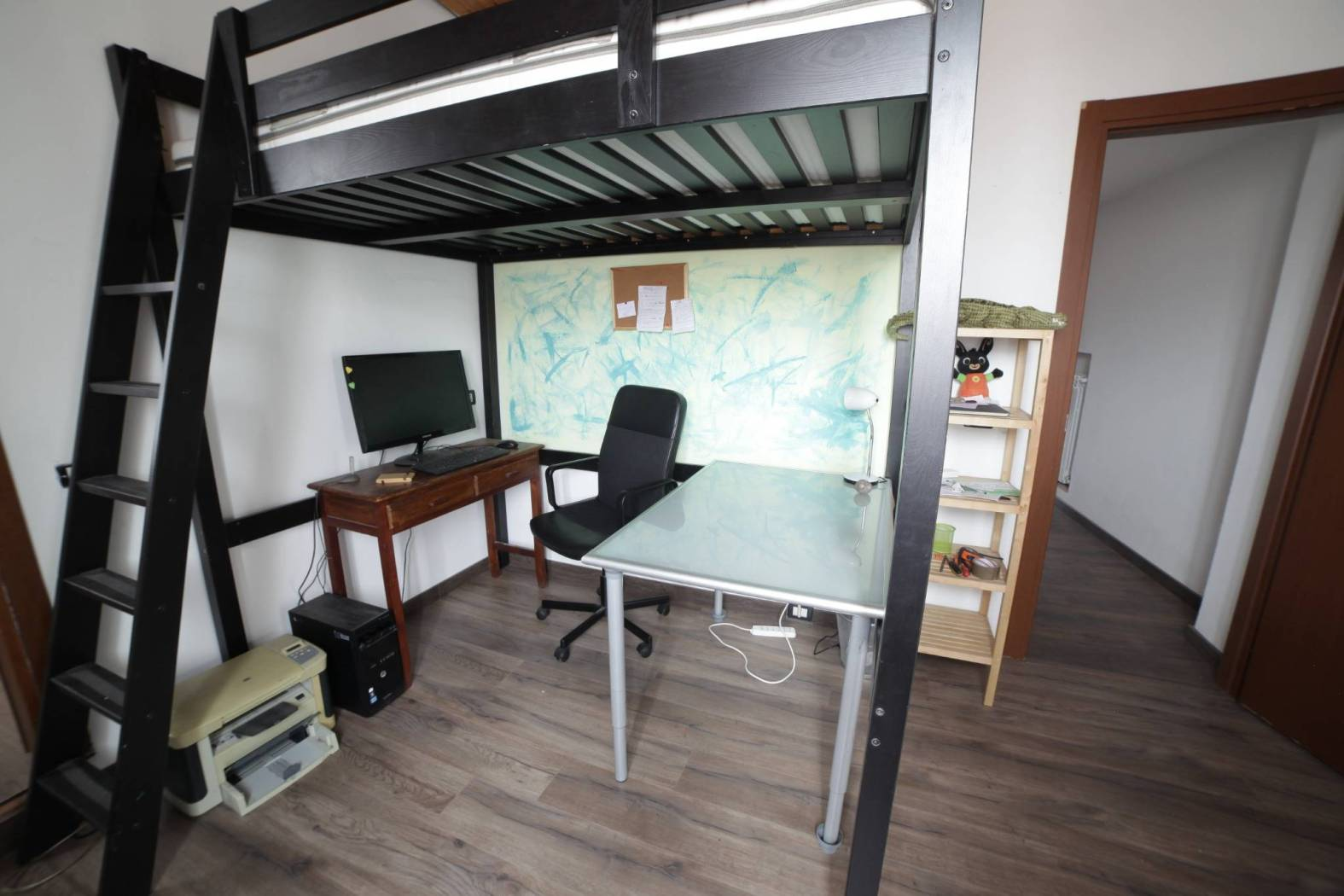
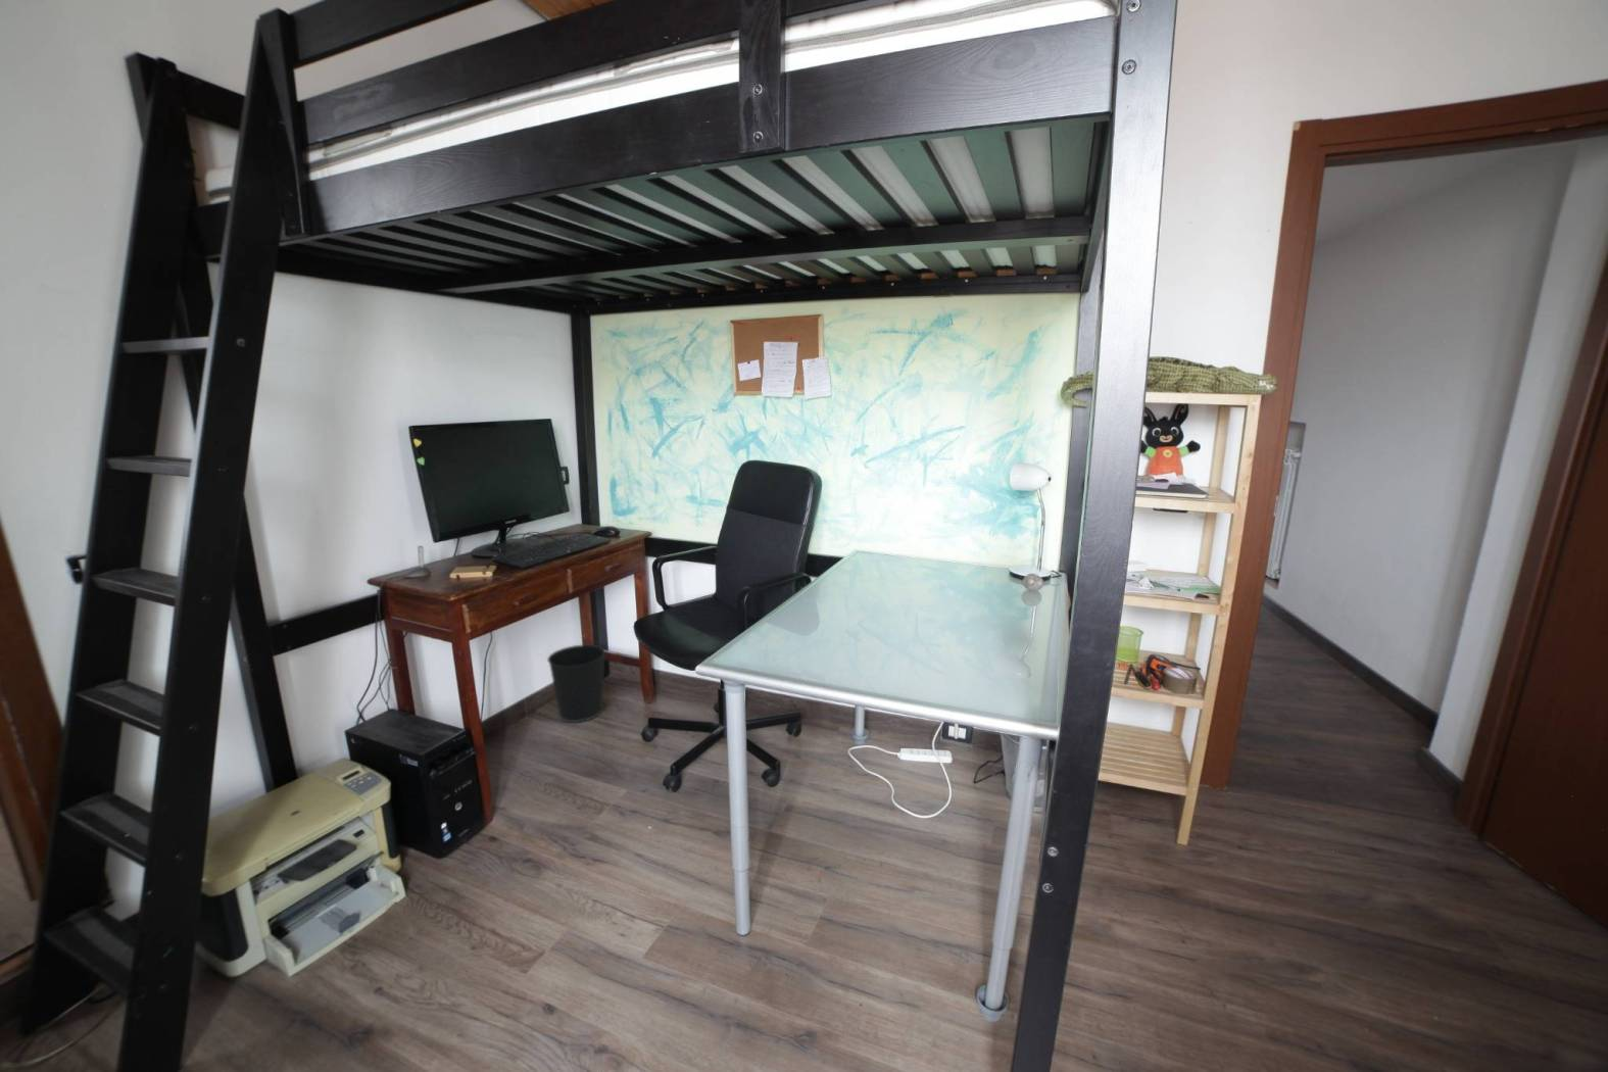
+ wastebasket [547,644,607,724]
